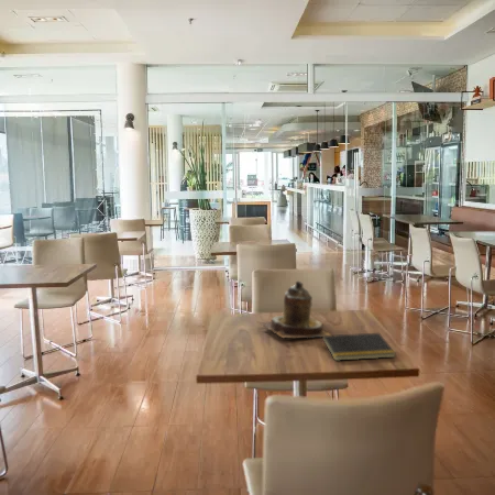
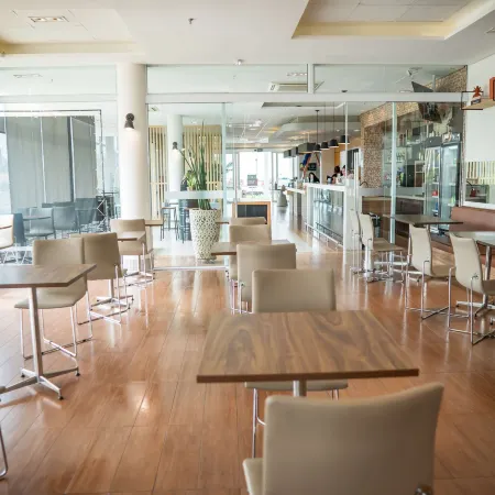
- notepad [320,332,397,362]
- teapot [257,279,333,339]
